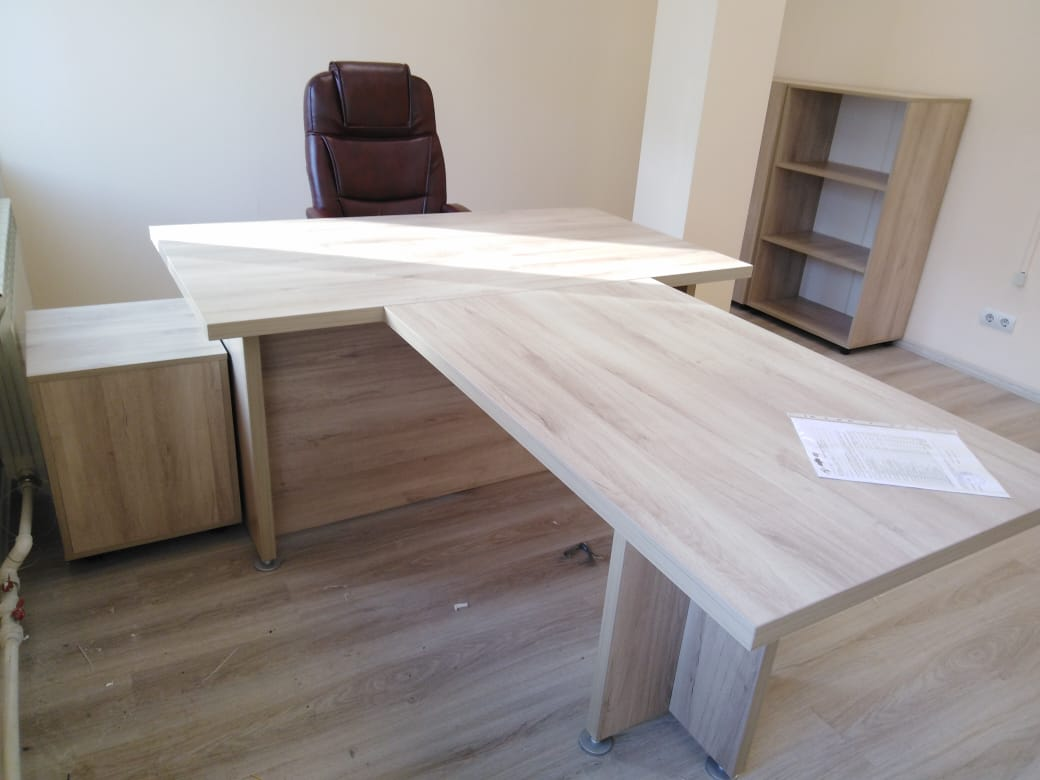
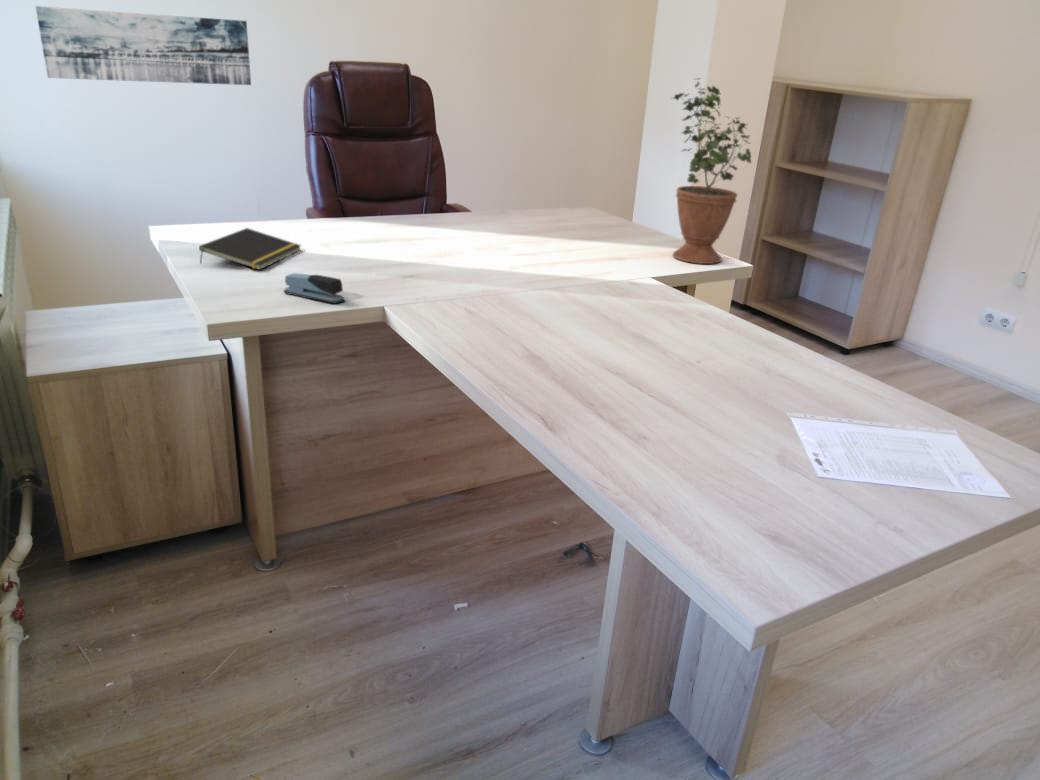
+ wall art [34,5,252,86]
+ potted plant [670,77,752,265]
+ stapler [283,272,346,305]
+ notepad [198,227,302,271]
